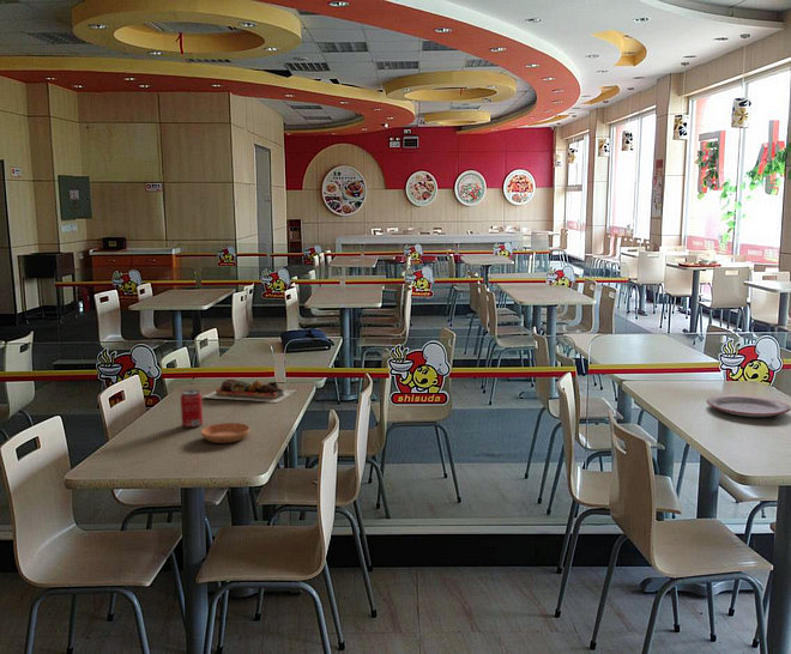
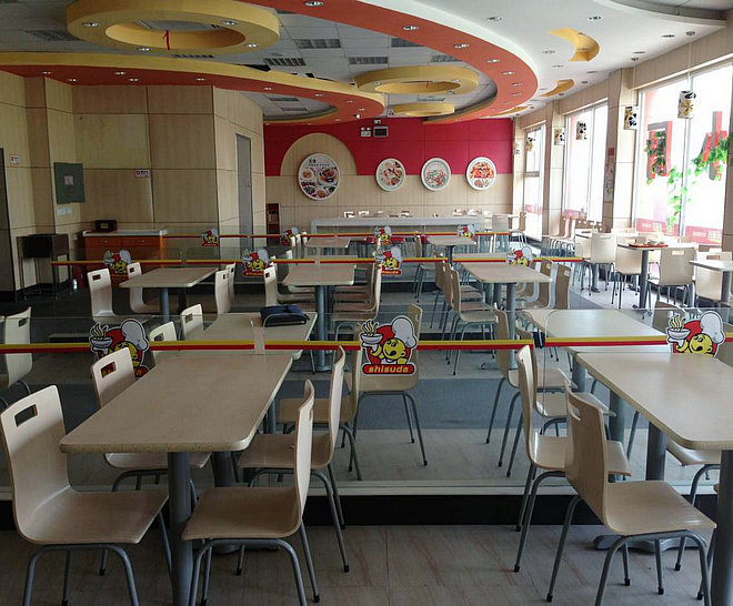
- food tray [201,379,296,404]
- saucer [199,422,252,444]
- plate [705,393,791,418]
- beverage can [180,388,204,429]
